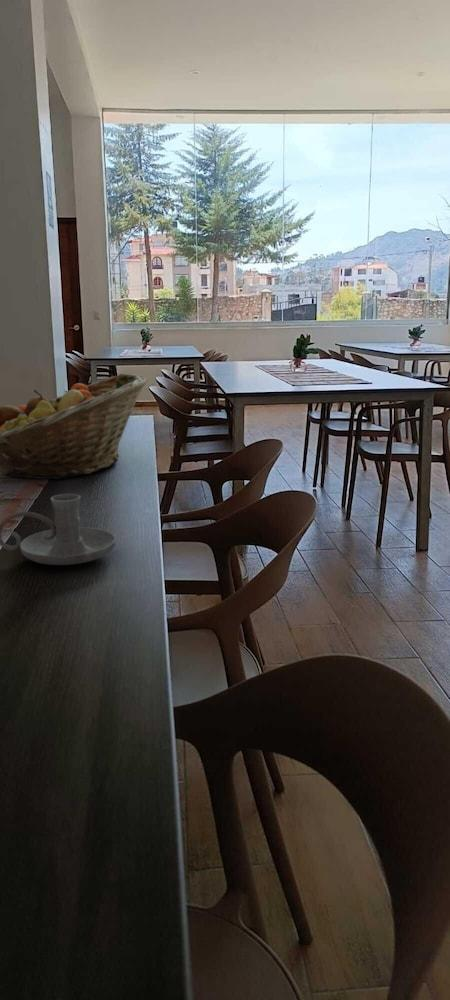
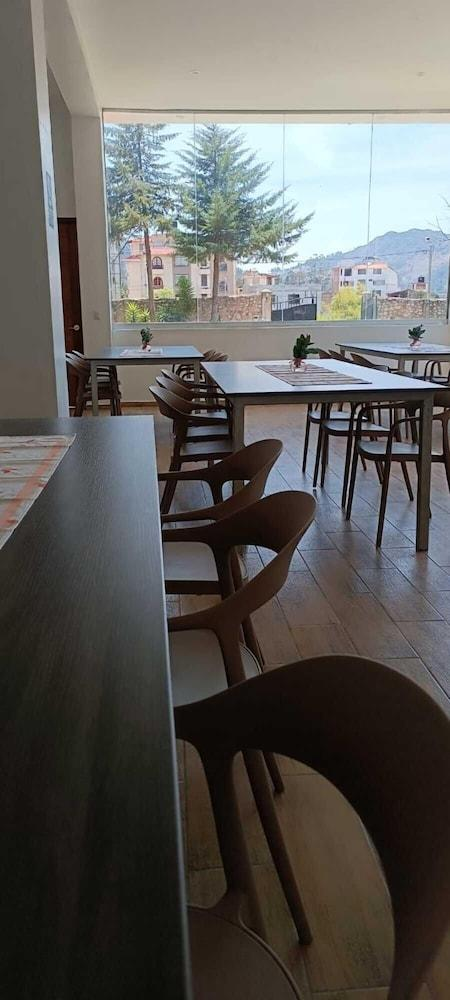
- fruit basket [0,373,149,480]
- candle holder [0,493,117,566]
